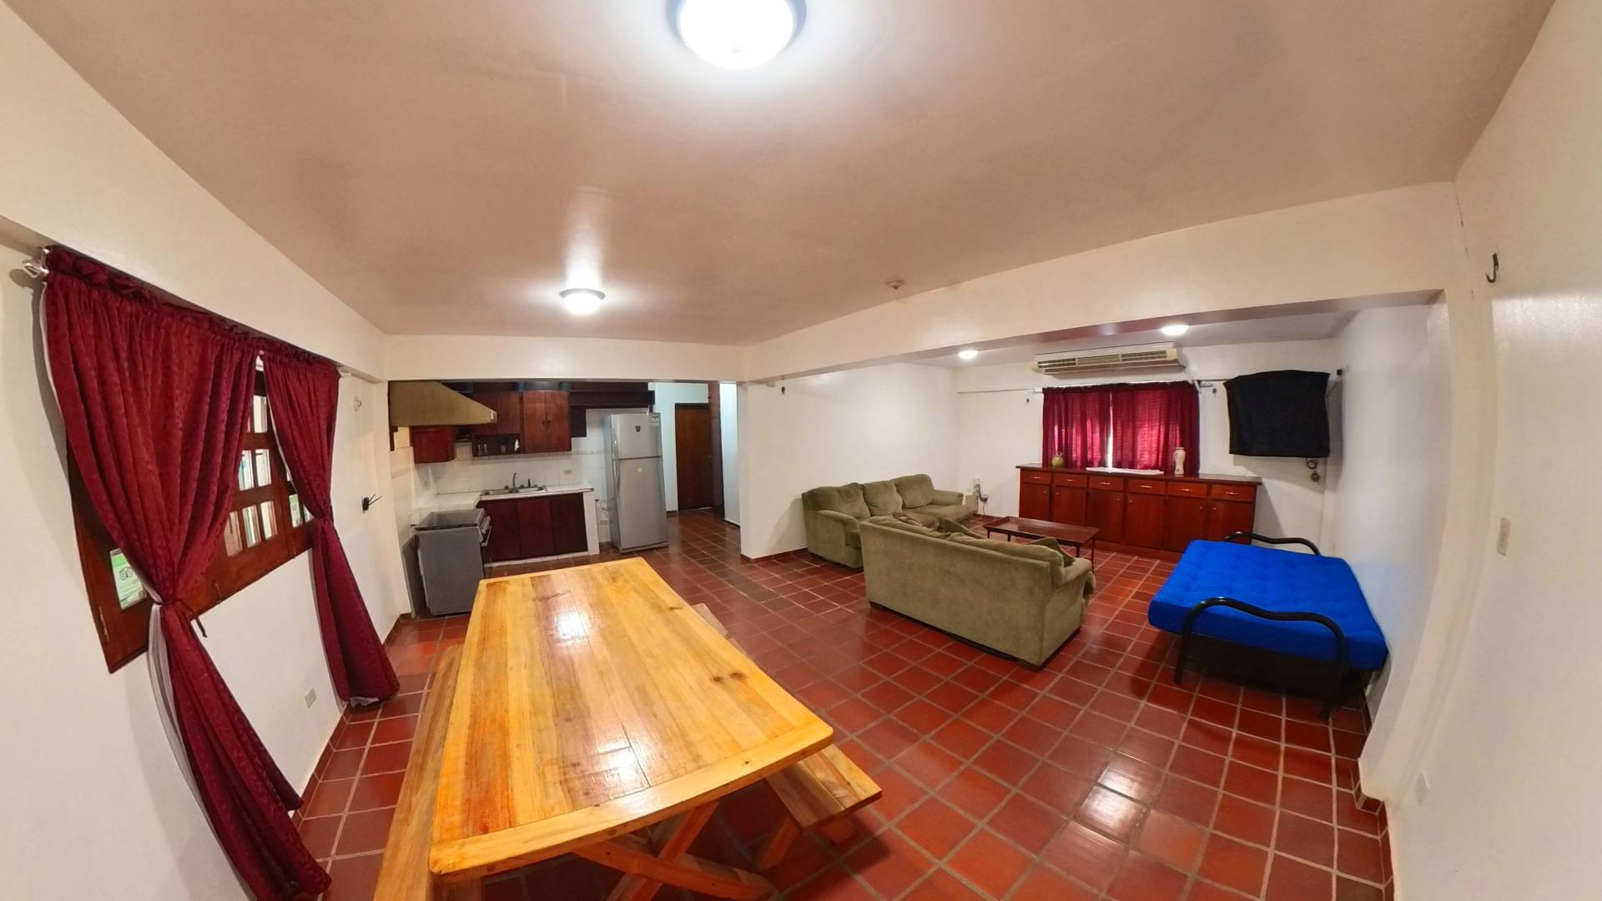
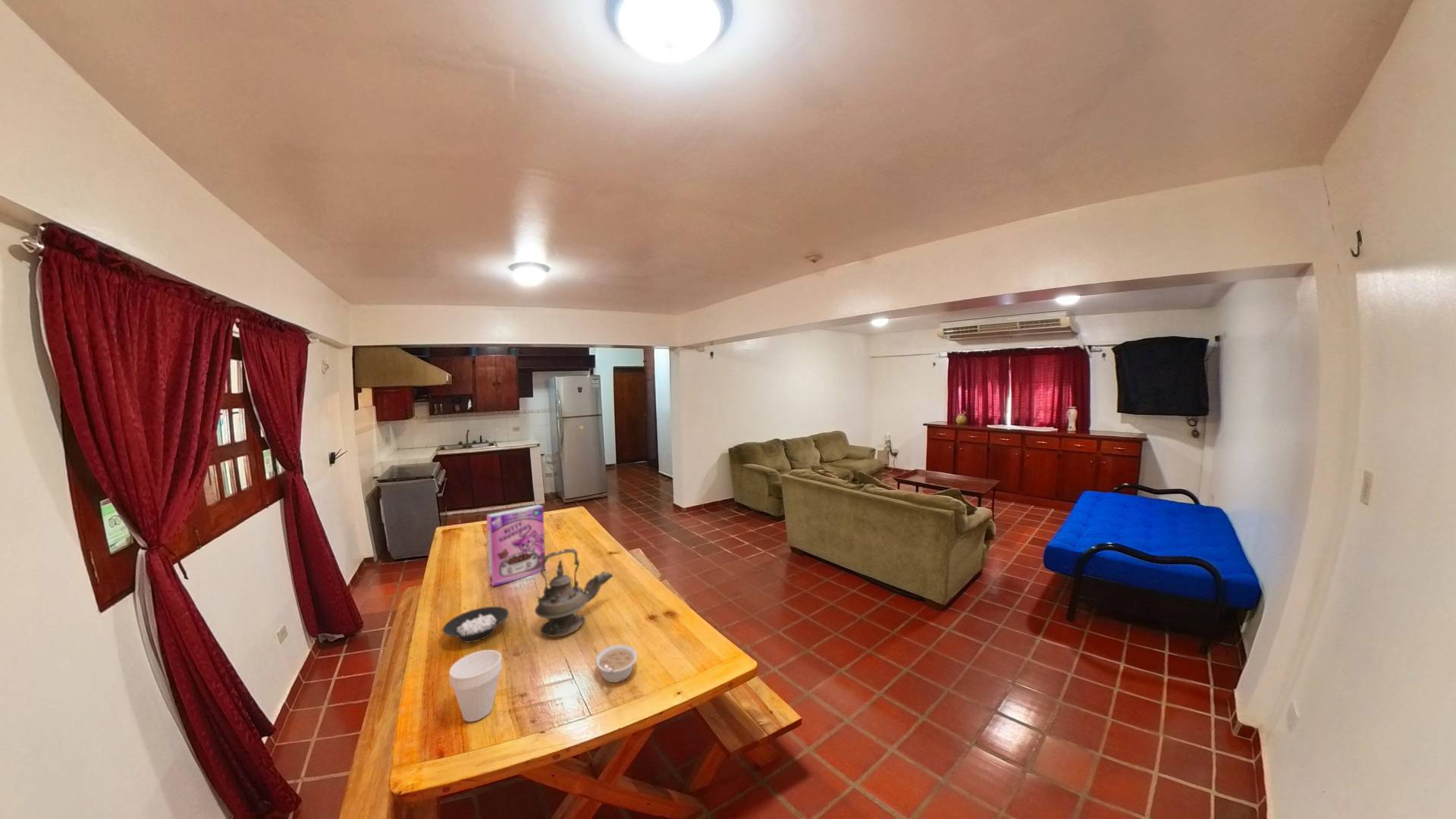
+ cereal box [486,504,546,587]
+ cup [448,649,503,723]
+ cereal bowl [442,606,510,644]
+ teapot [534,548,614,638]
+ legume [595,644,639,683]
